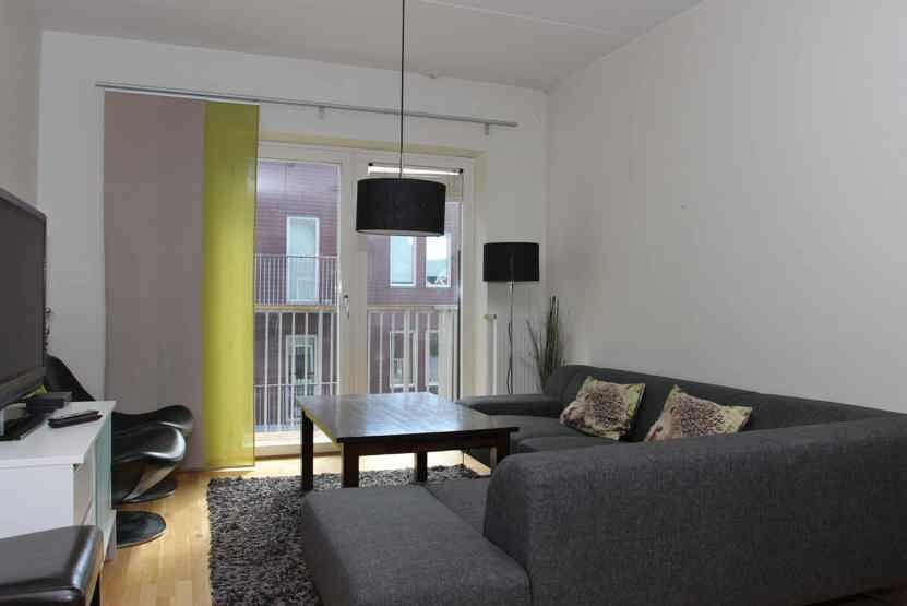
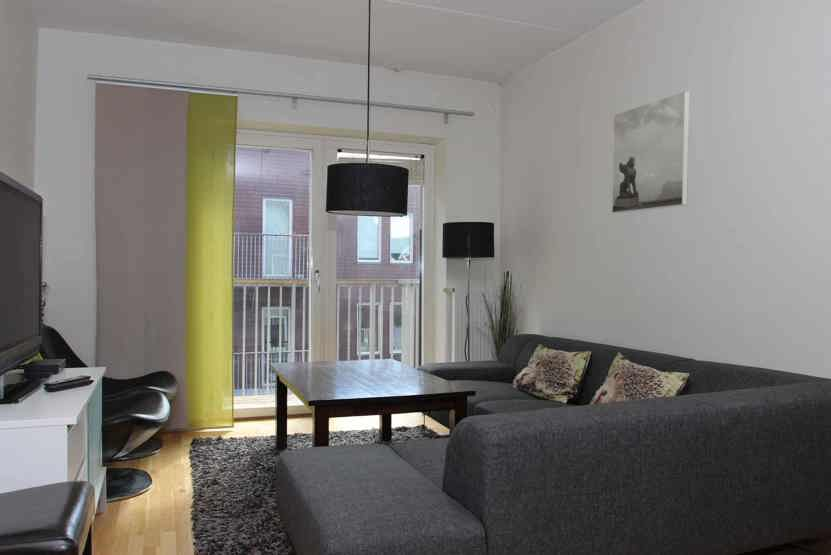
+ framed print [611,90,690,214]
